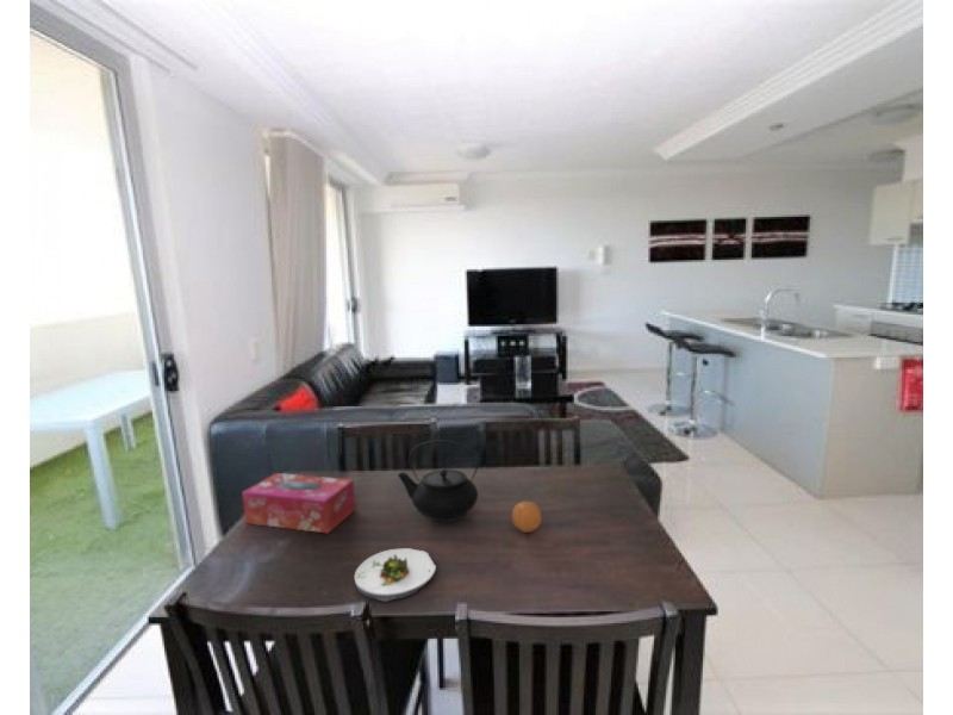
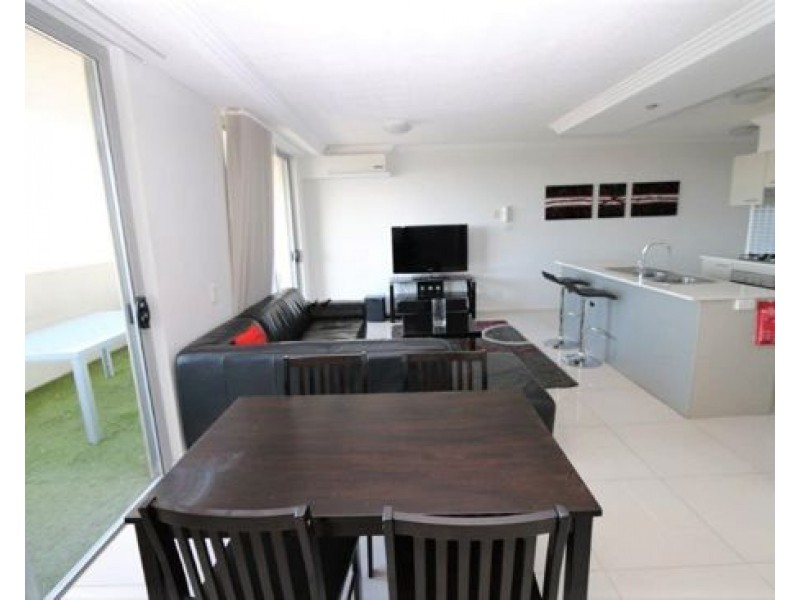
- teapot [397,440,480,523]
- tissue box [241,472,357,535]
- salad plate [353,547,437,603]
- fruit [511,500,543,534]
